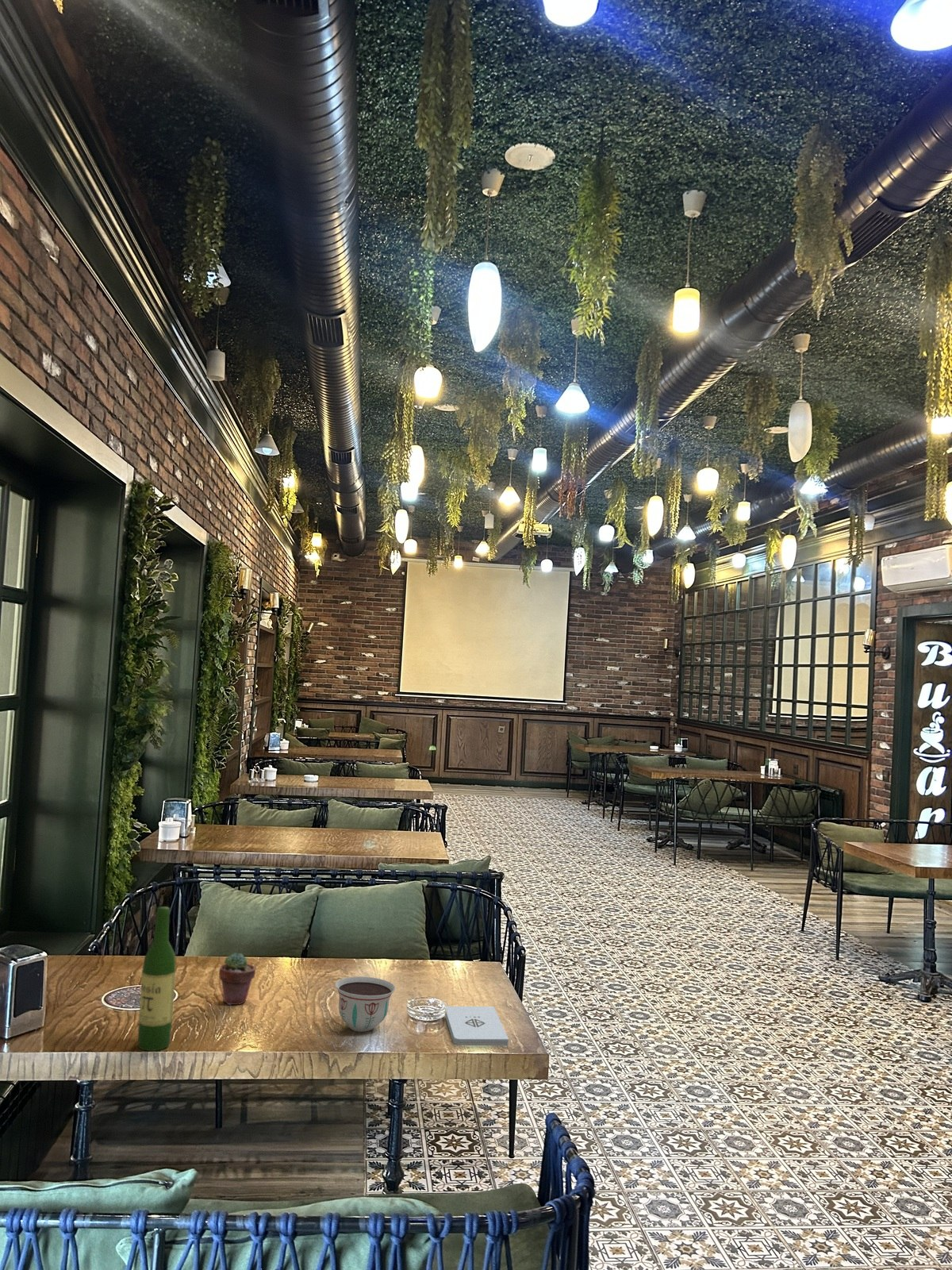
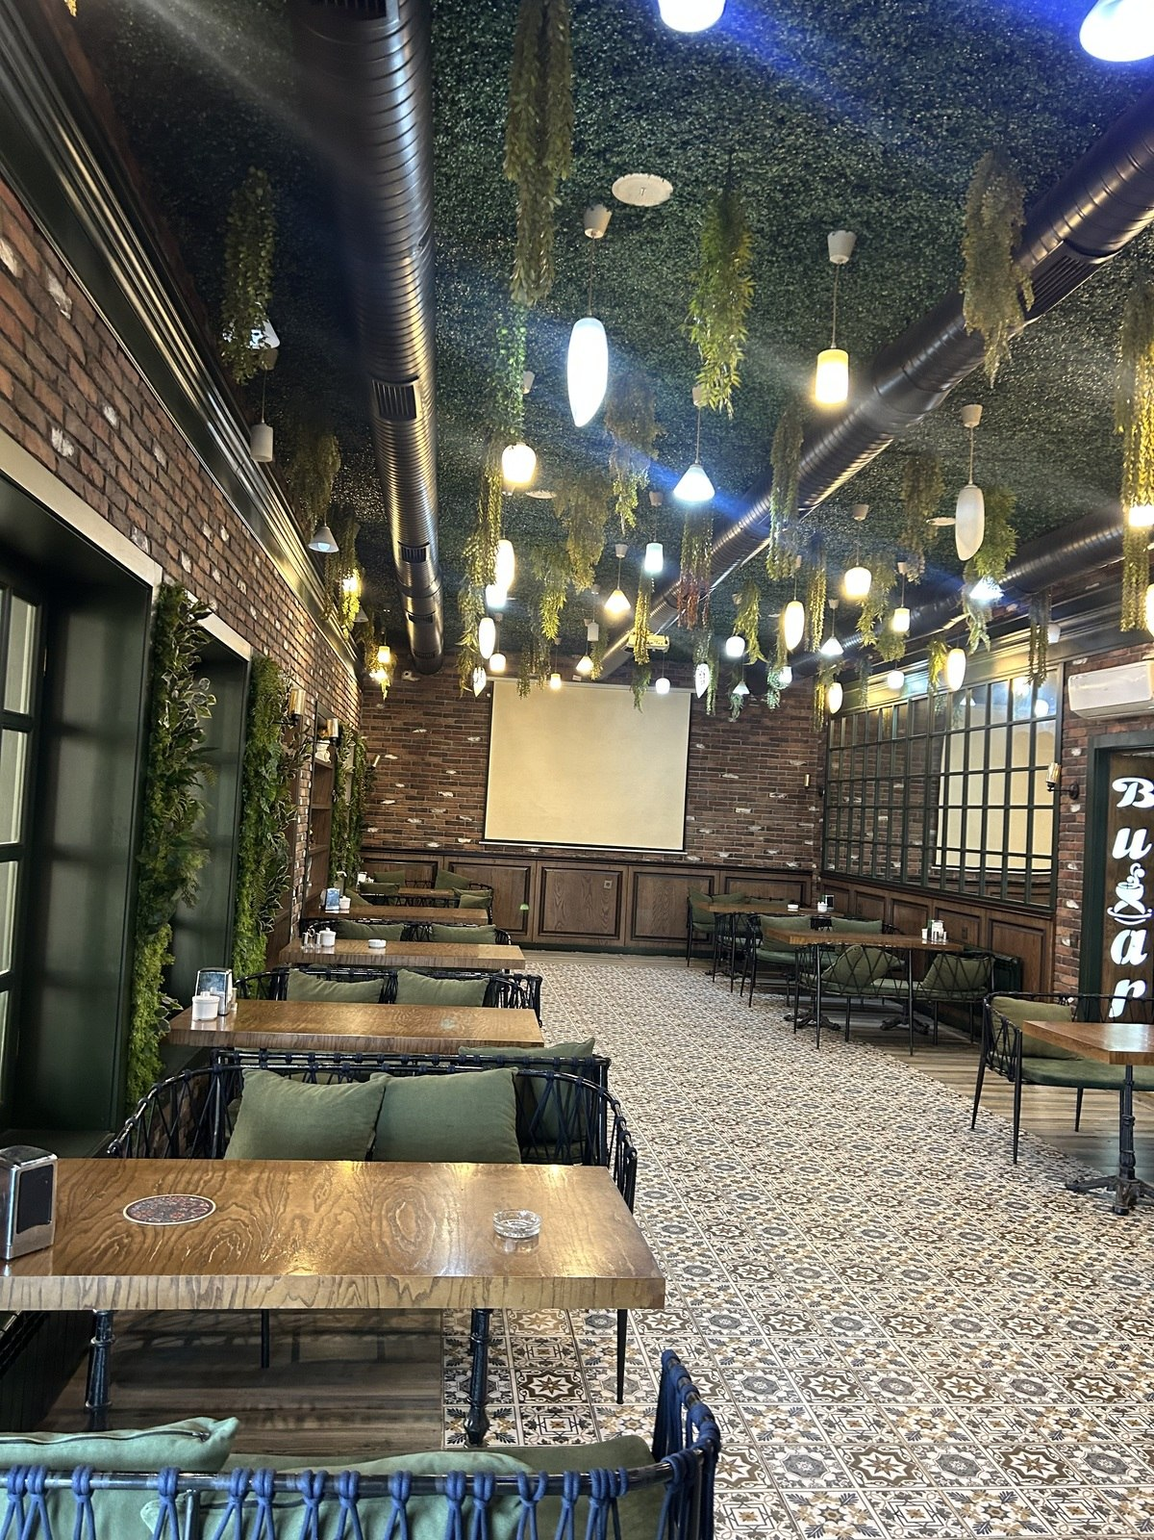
- wine bottle [137,906,176,1052]
- potted succulent [218,952,256,1006]
- notepad [444,1006,509,1046]
- bowl [335,976,396,1033]
